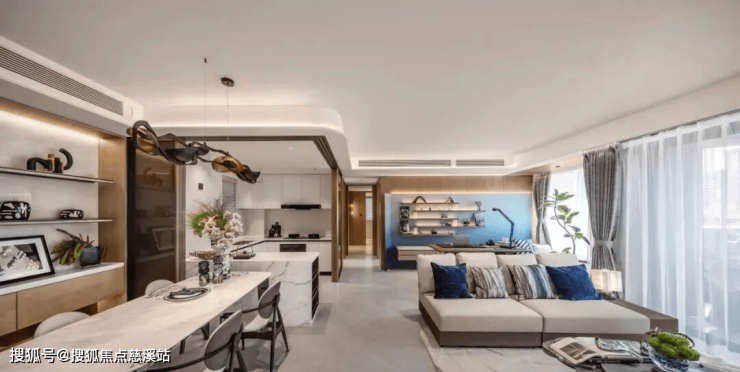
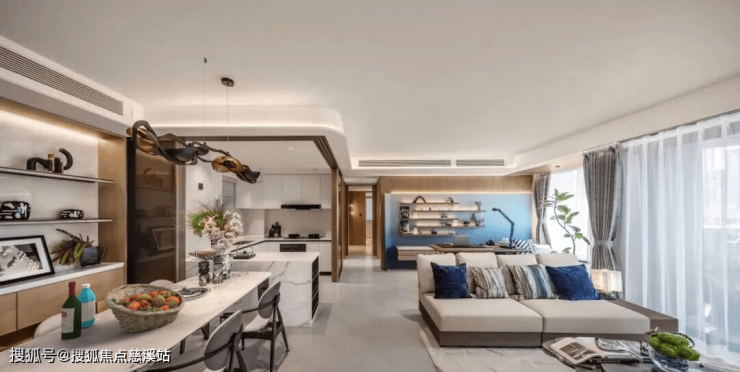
+ wine bottle [60,280,83,341]
+ water bottle [77,283,97,329]
+ fruit basket [104,283,186,333]
